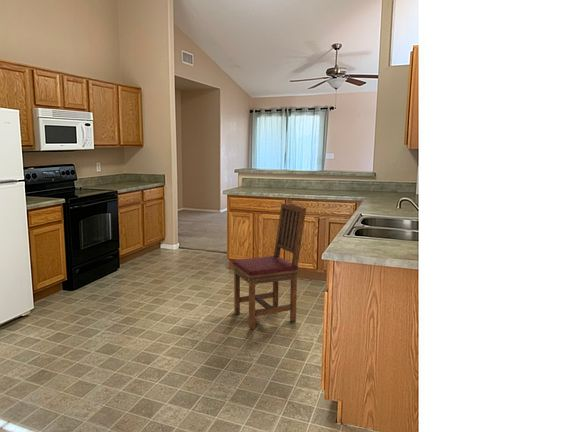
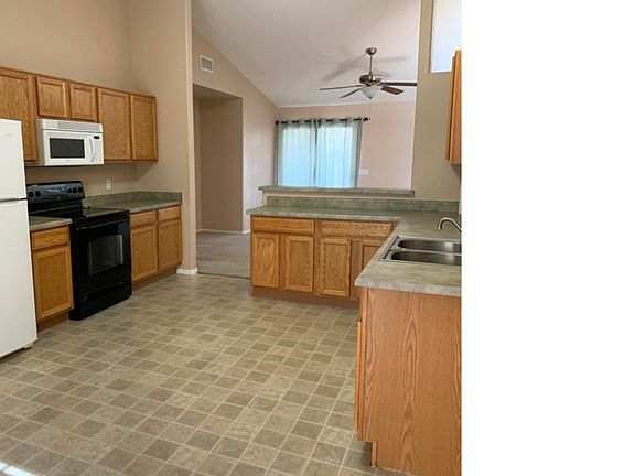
- dining chair [230,203,307,330]
